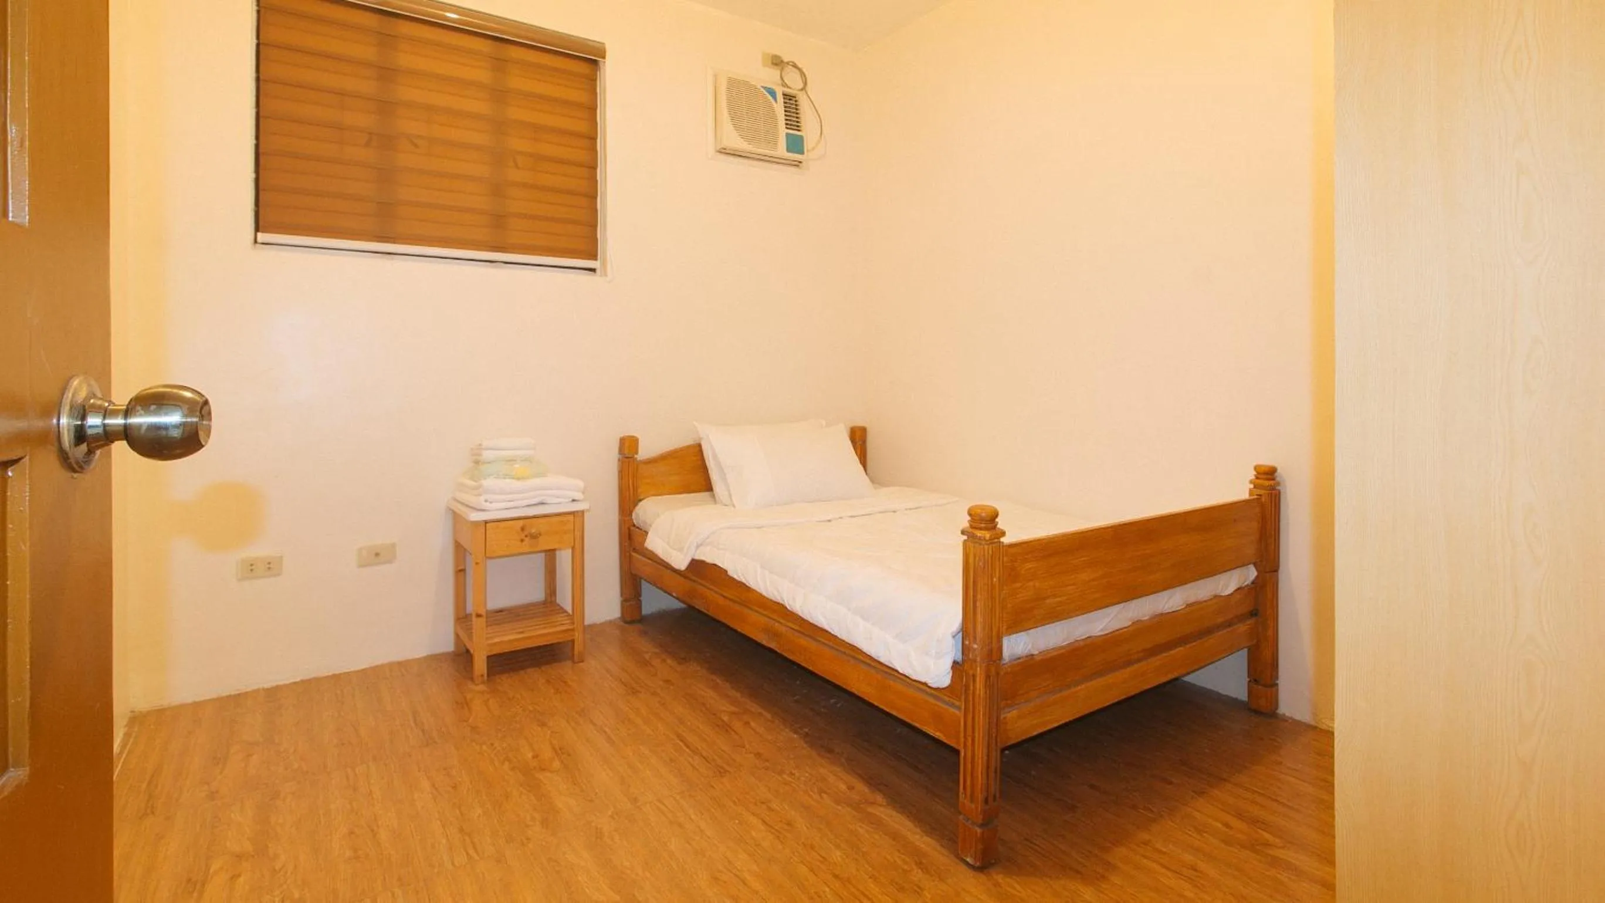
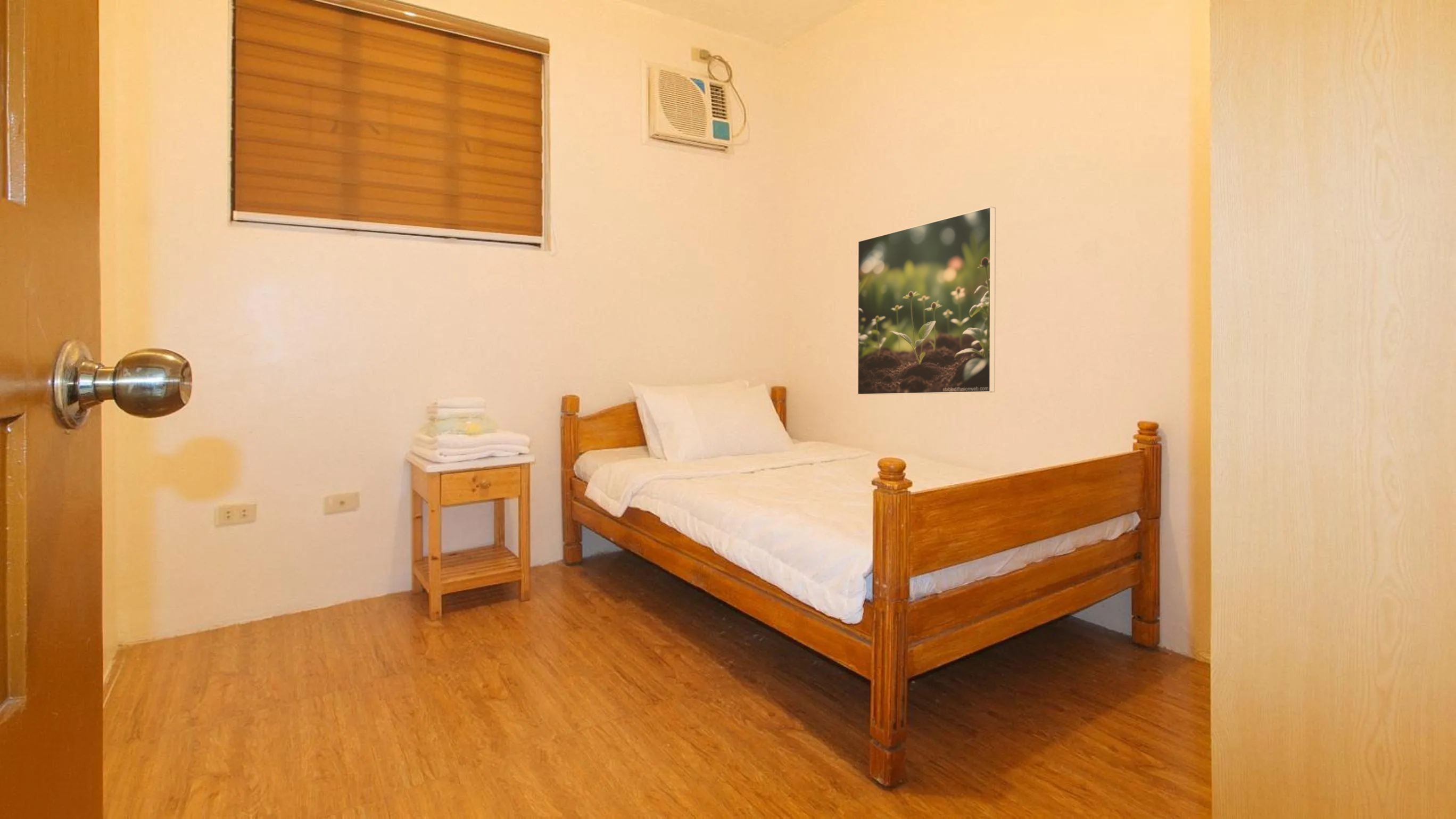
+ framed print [857,206,996,395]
